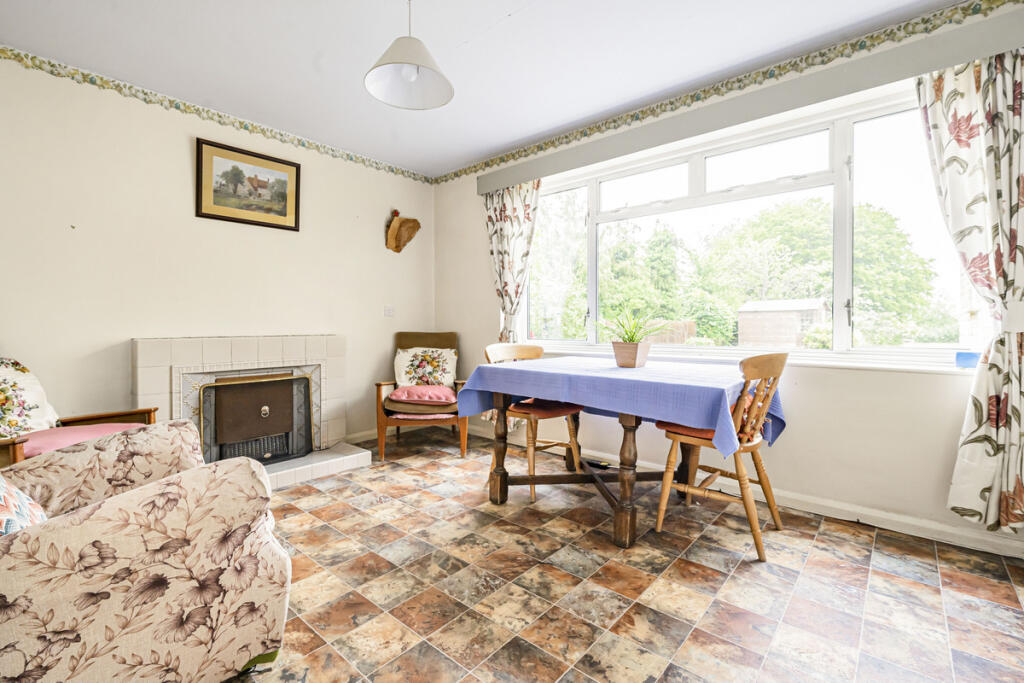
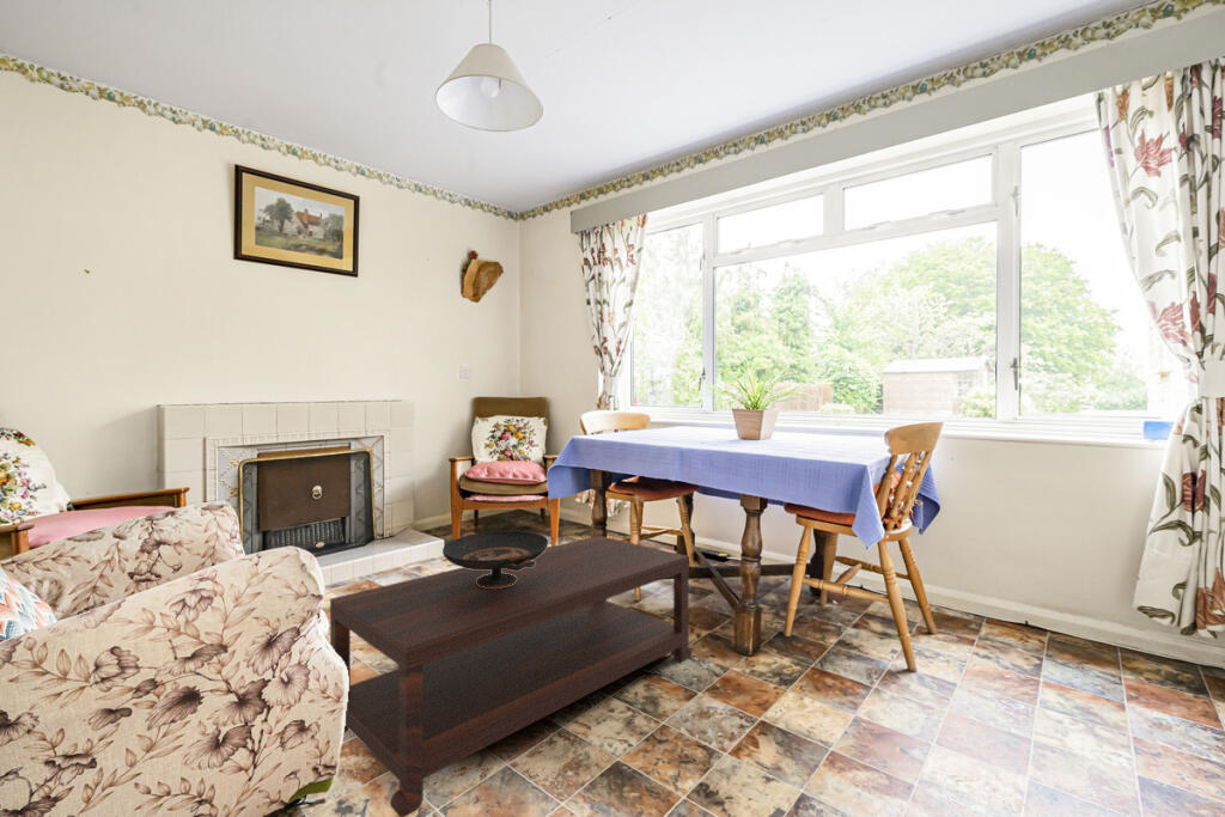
+ coffee table [329,535,693,817]
+ decorative bowl [441,530,549,589]
